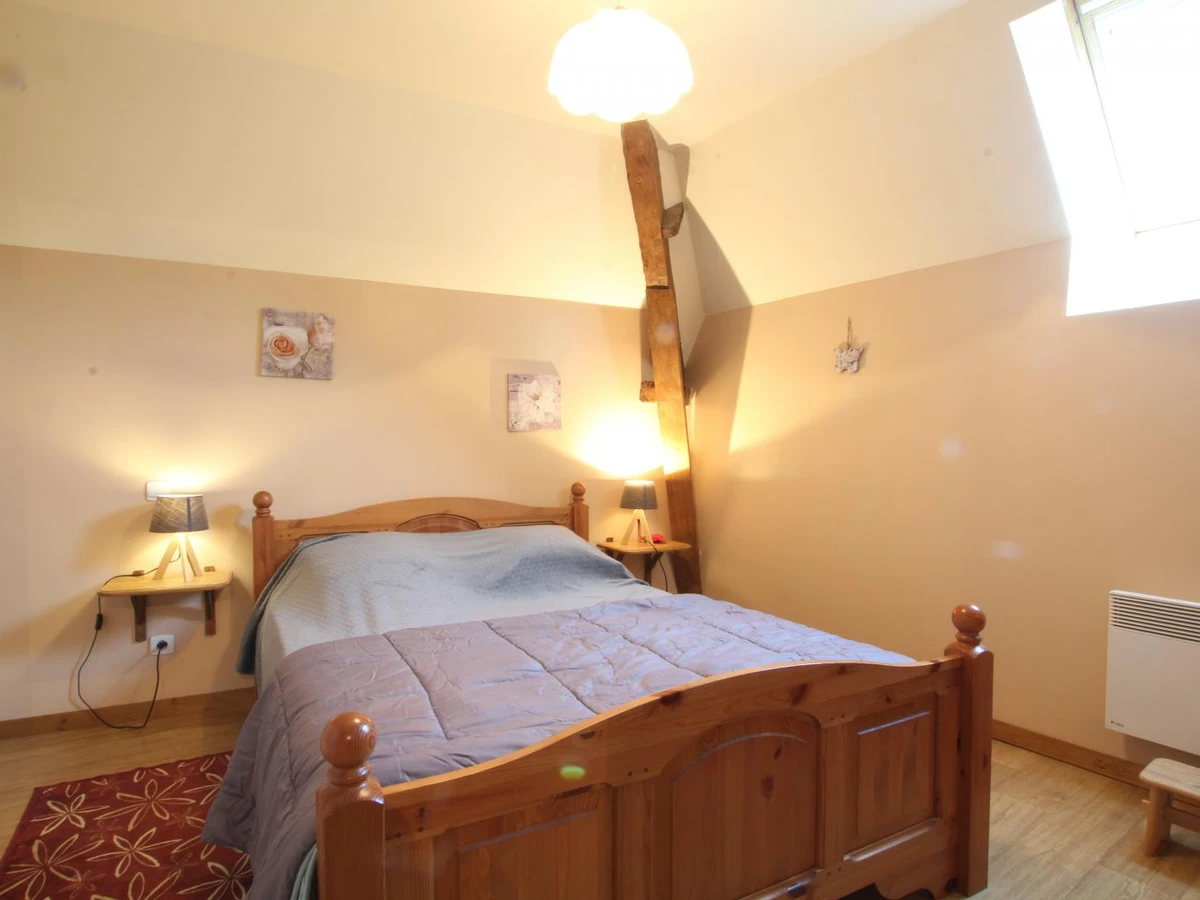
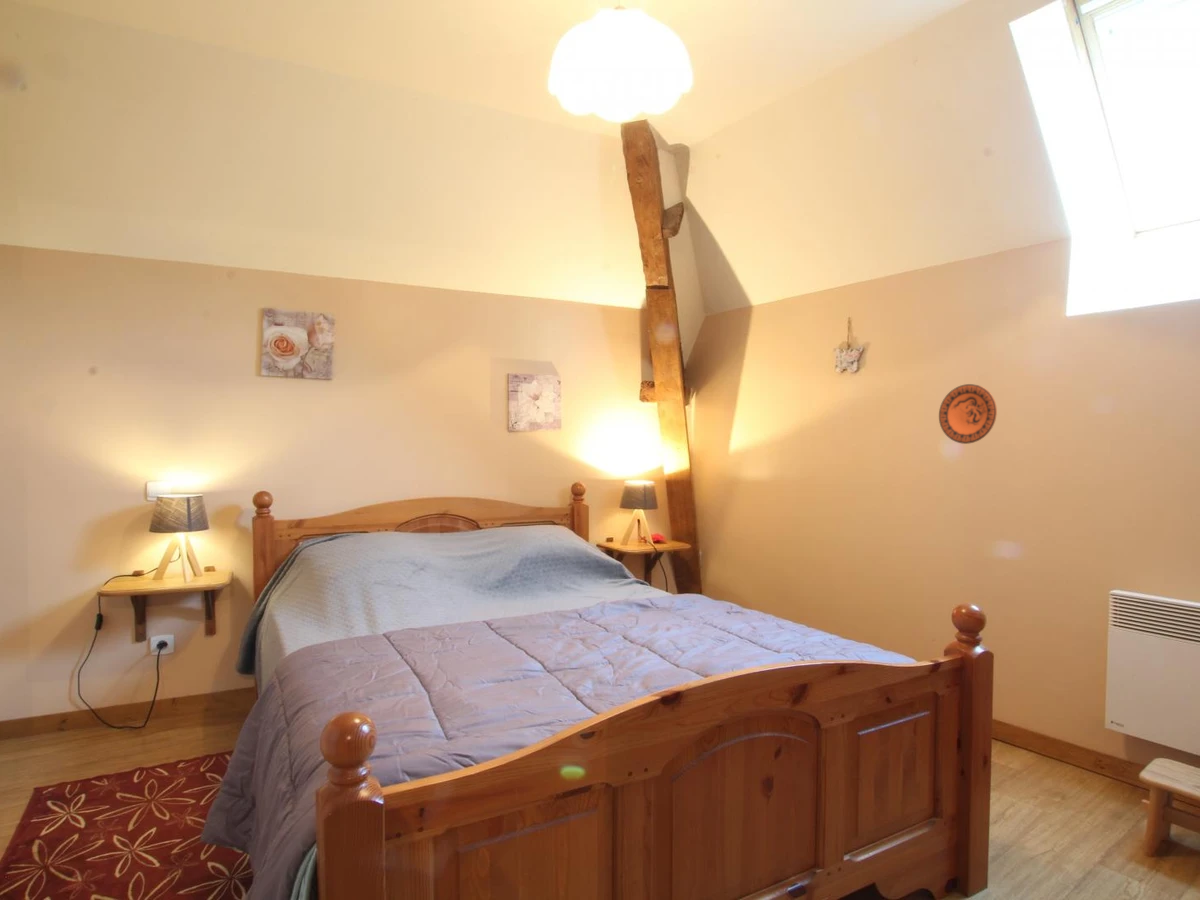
+ decorative plate [938,383,998,445]
